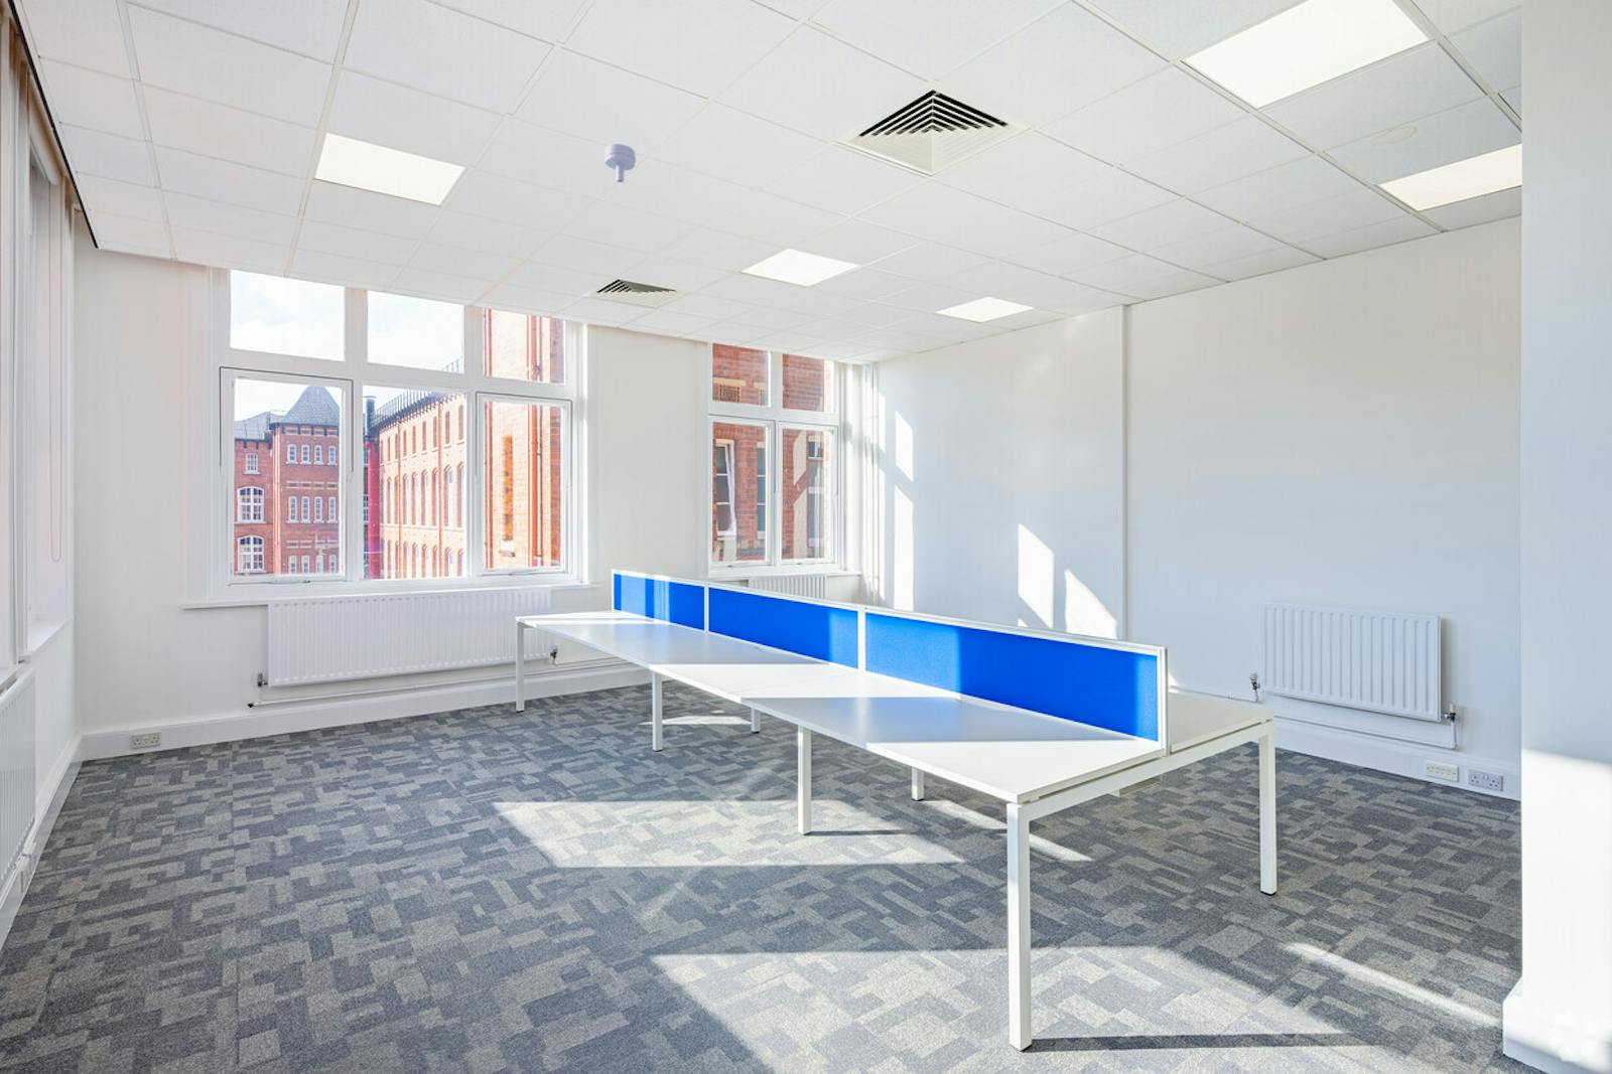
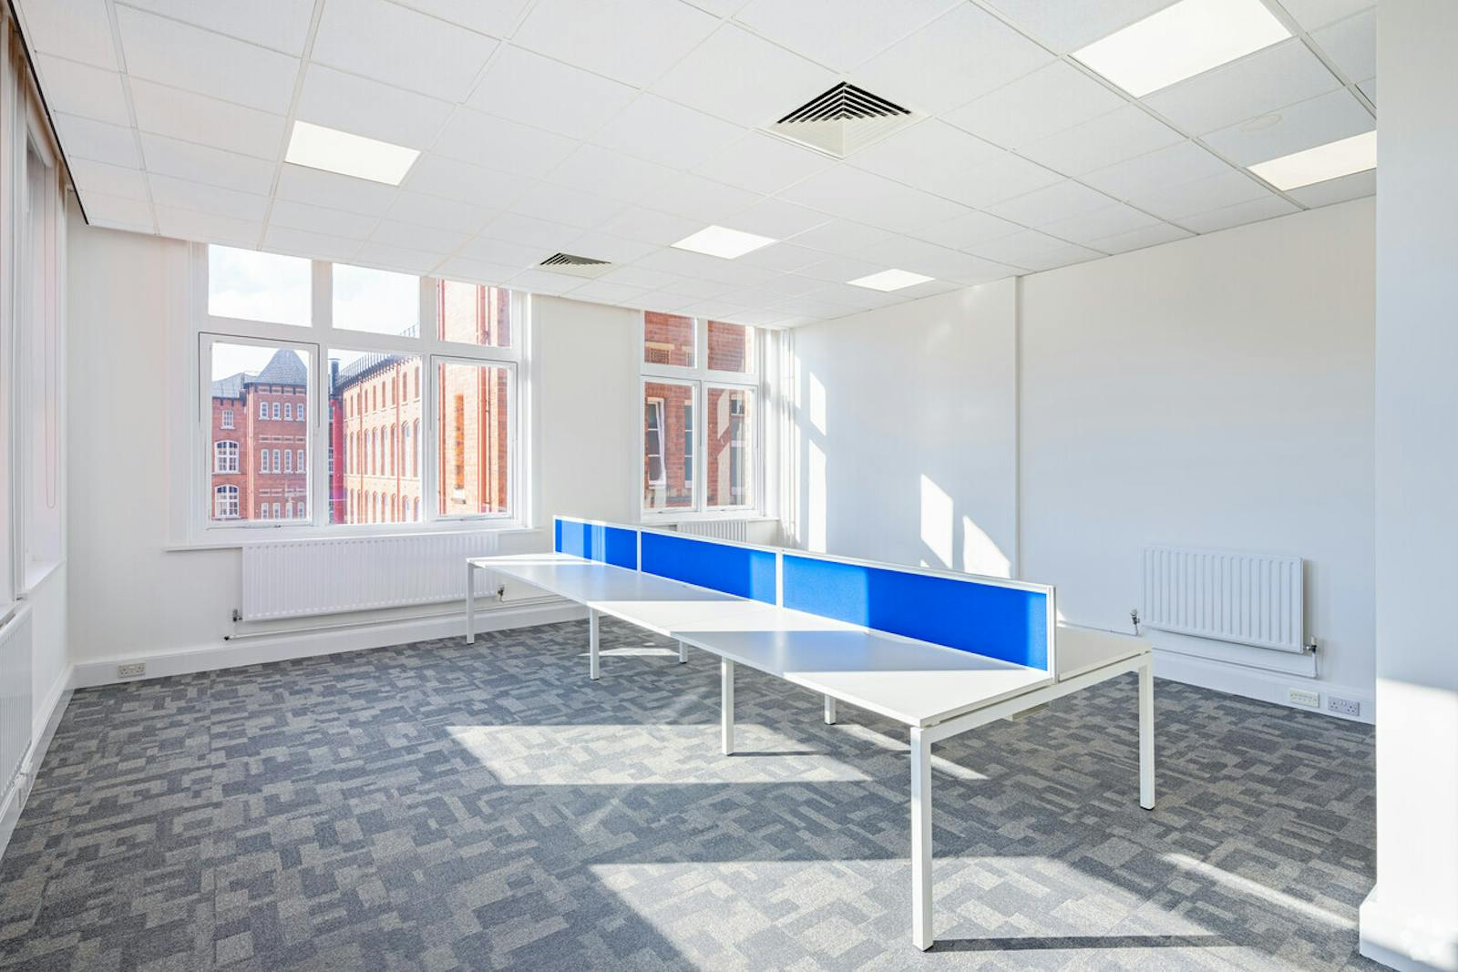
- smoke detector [603,143,637,183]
